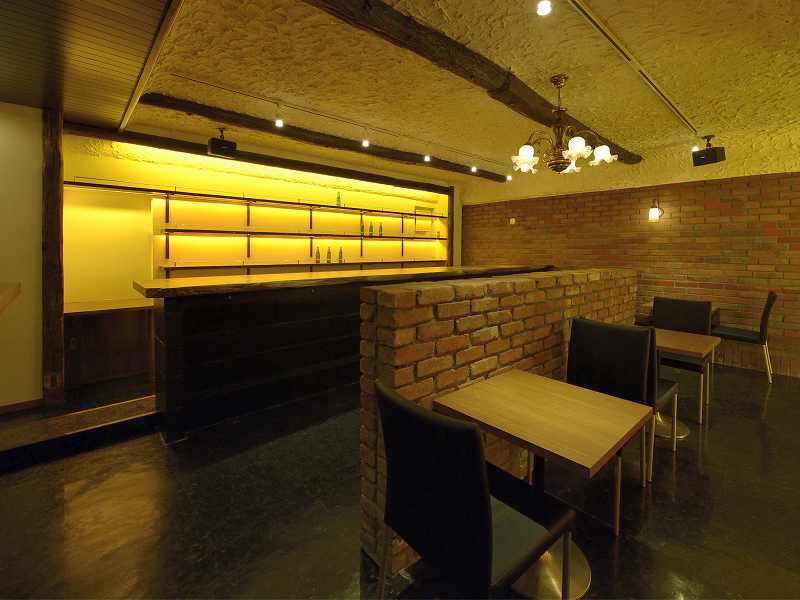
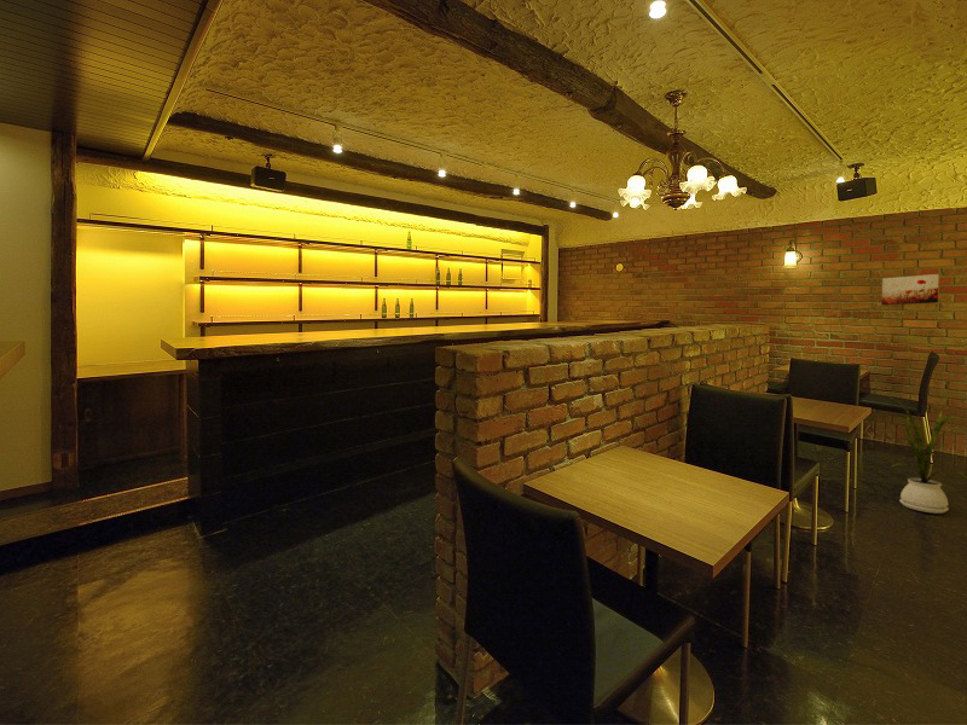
+ wall art [880,273,940,306]
+ house plant [886,395,967,515]
